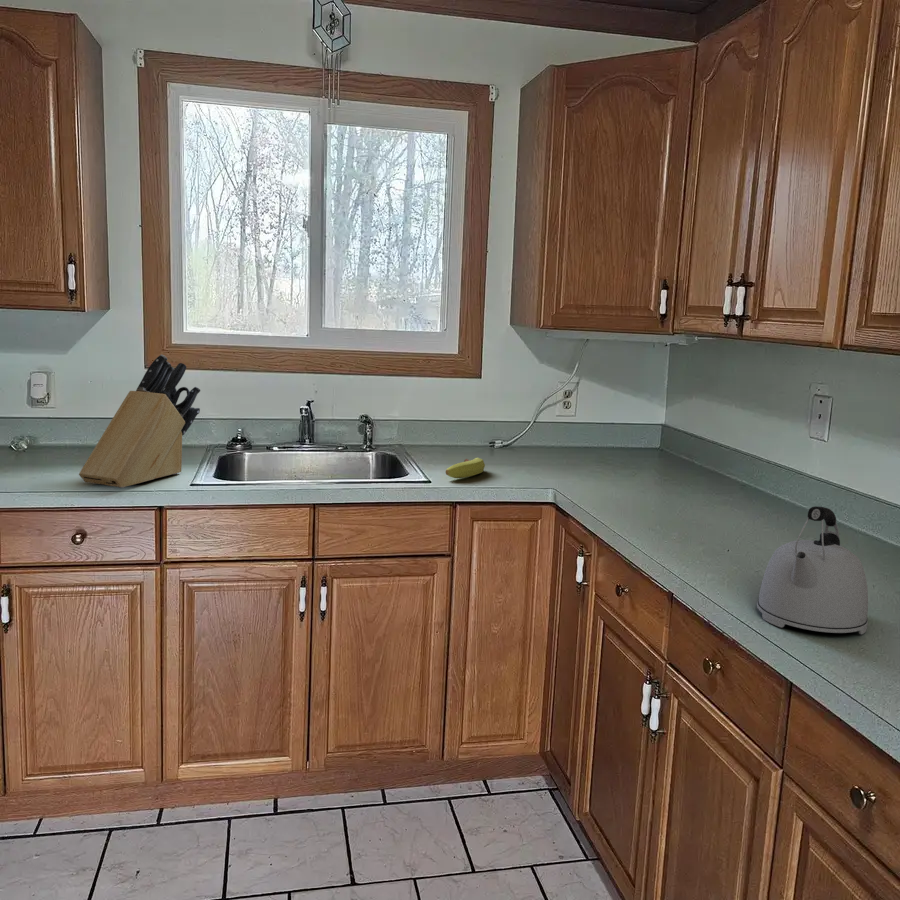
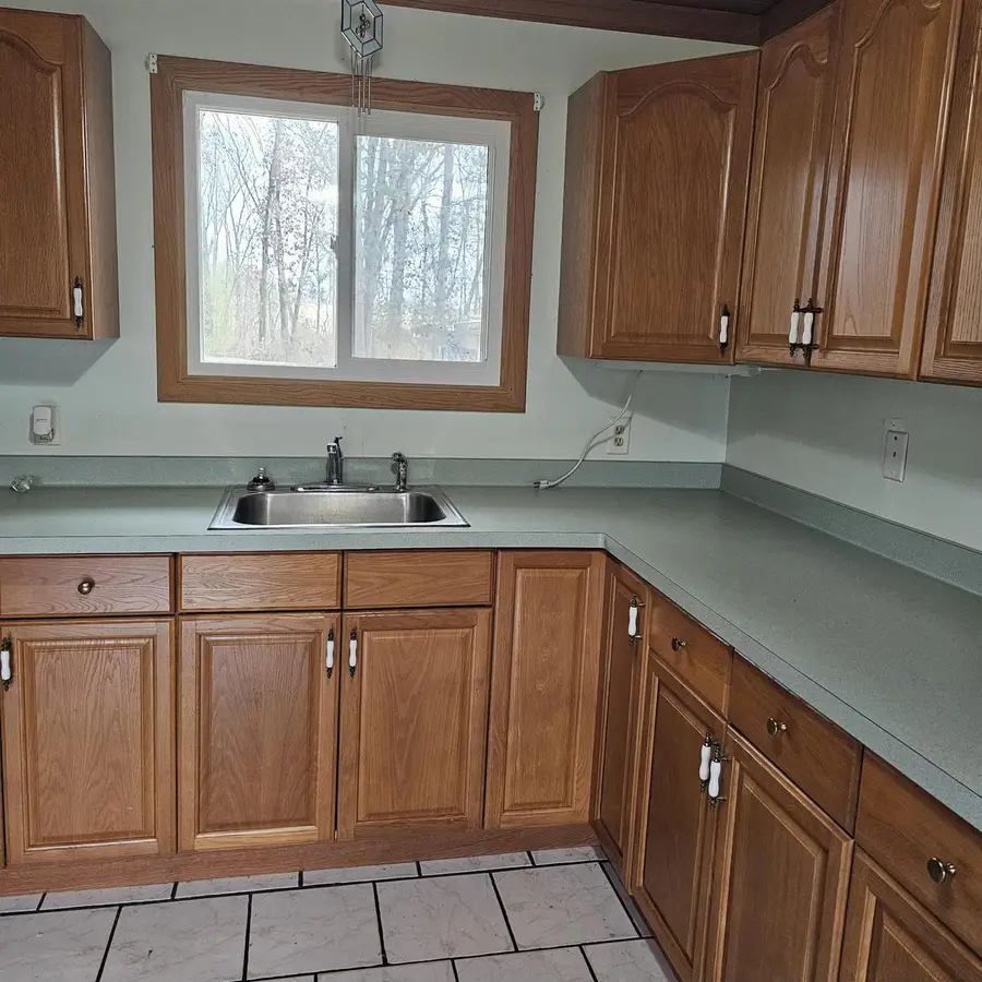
- knife block [78,353,201,489]
- kettle [756,505,869,635]
- fruit [445,457,486,479]
